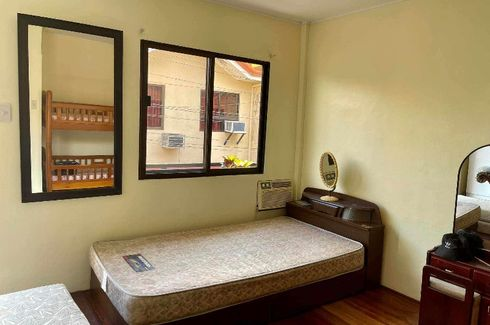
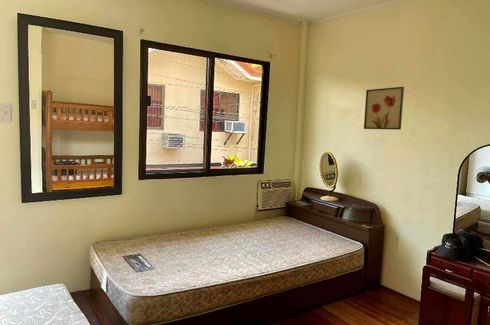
+ wall art [363,86,405,131]
